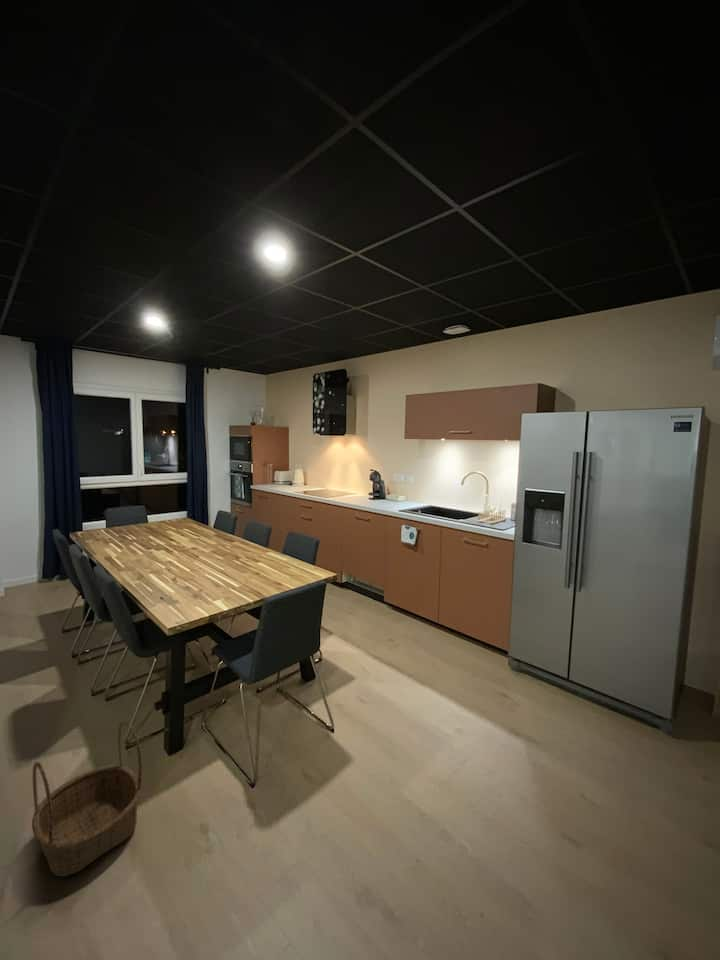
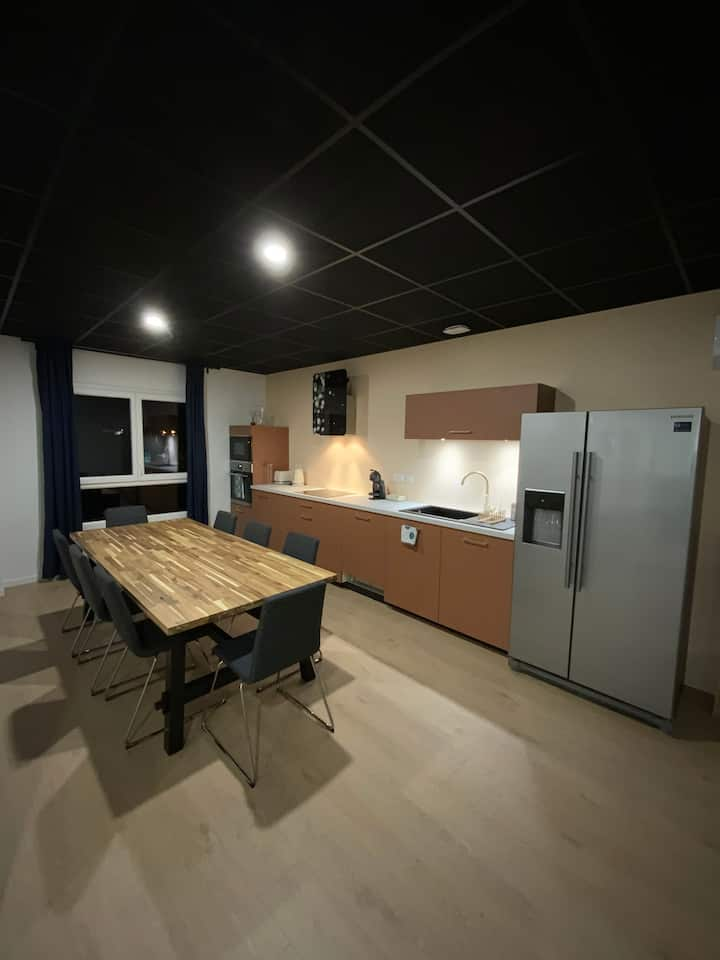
- basket [31,720,143,878]
